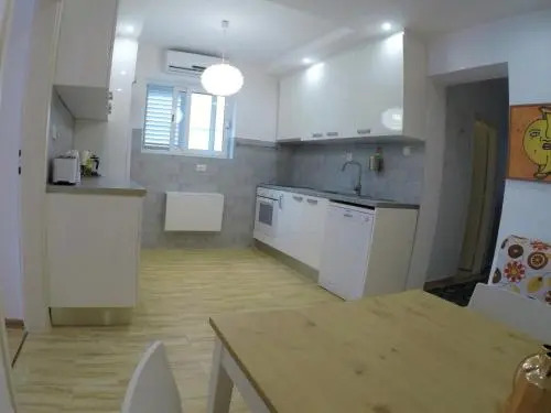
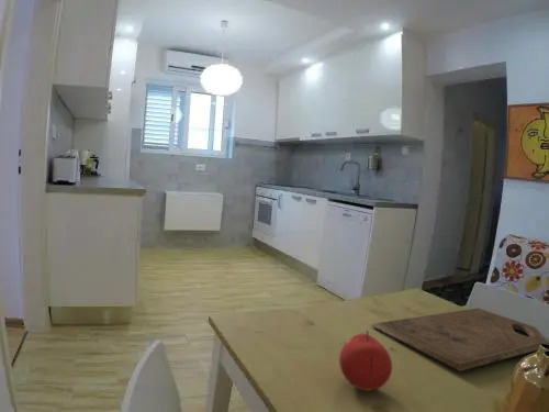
+ cutting board [370,307,549,372]
+ fruit [338,329,393,392]
